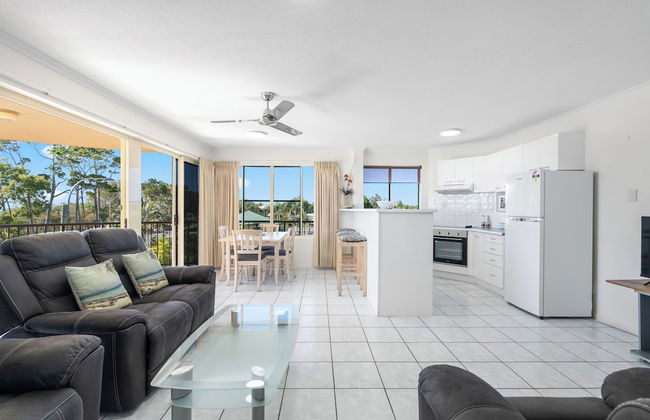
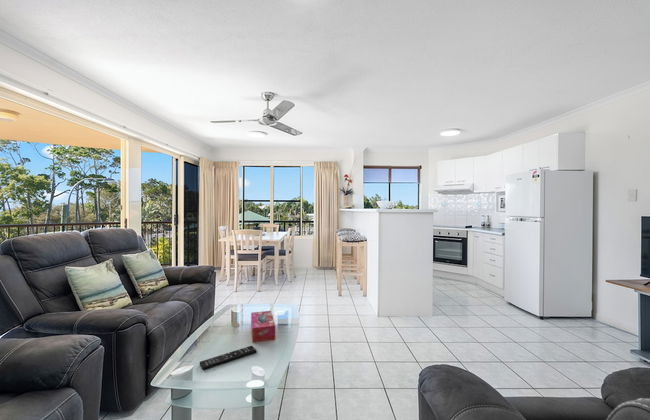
+ tissue box [250,310,276,344]
+ remote control [199,345,258,371]
